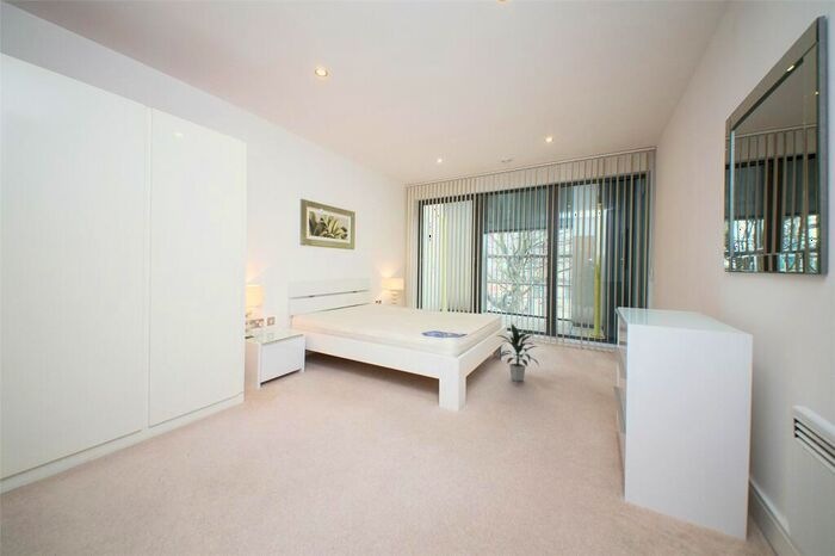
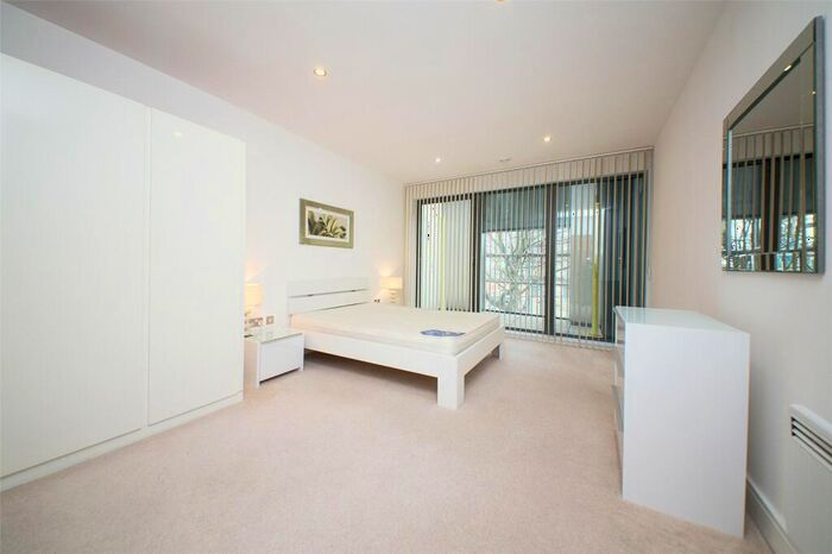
- indoor plant [496,322,542,383]
